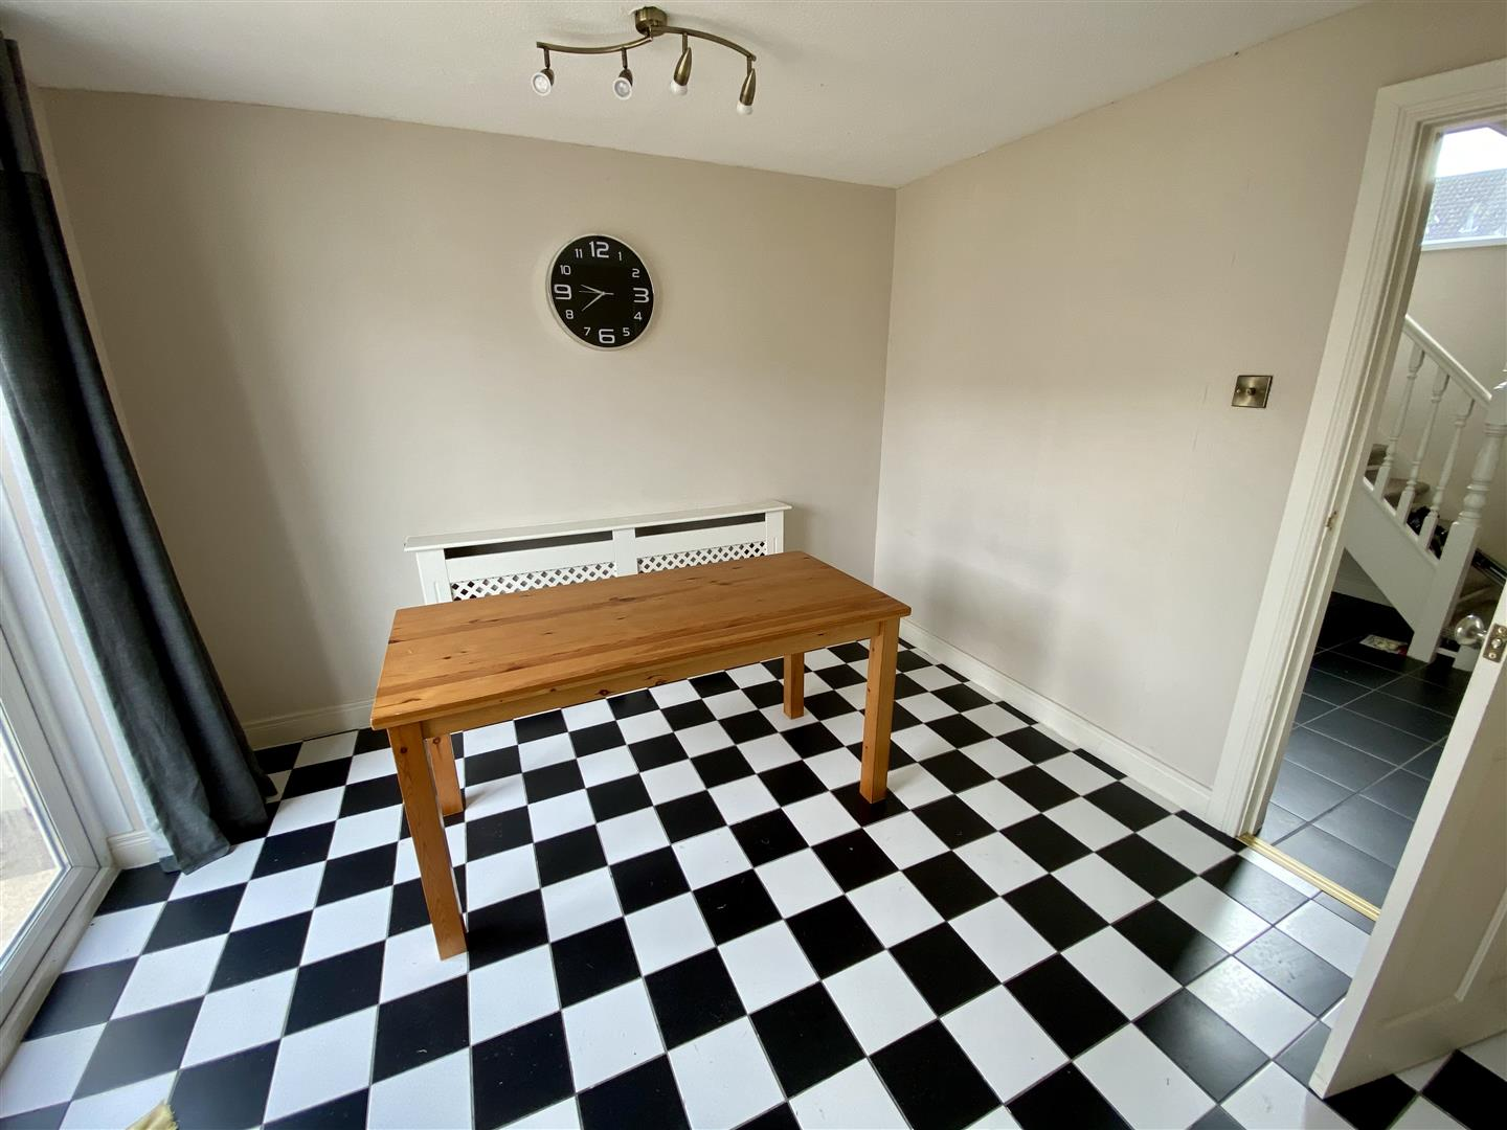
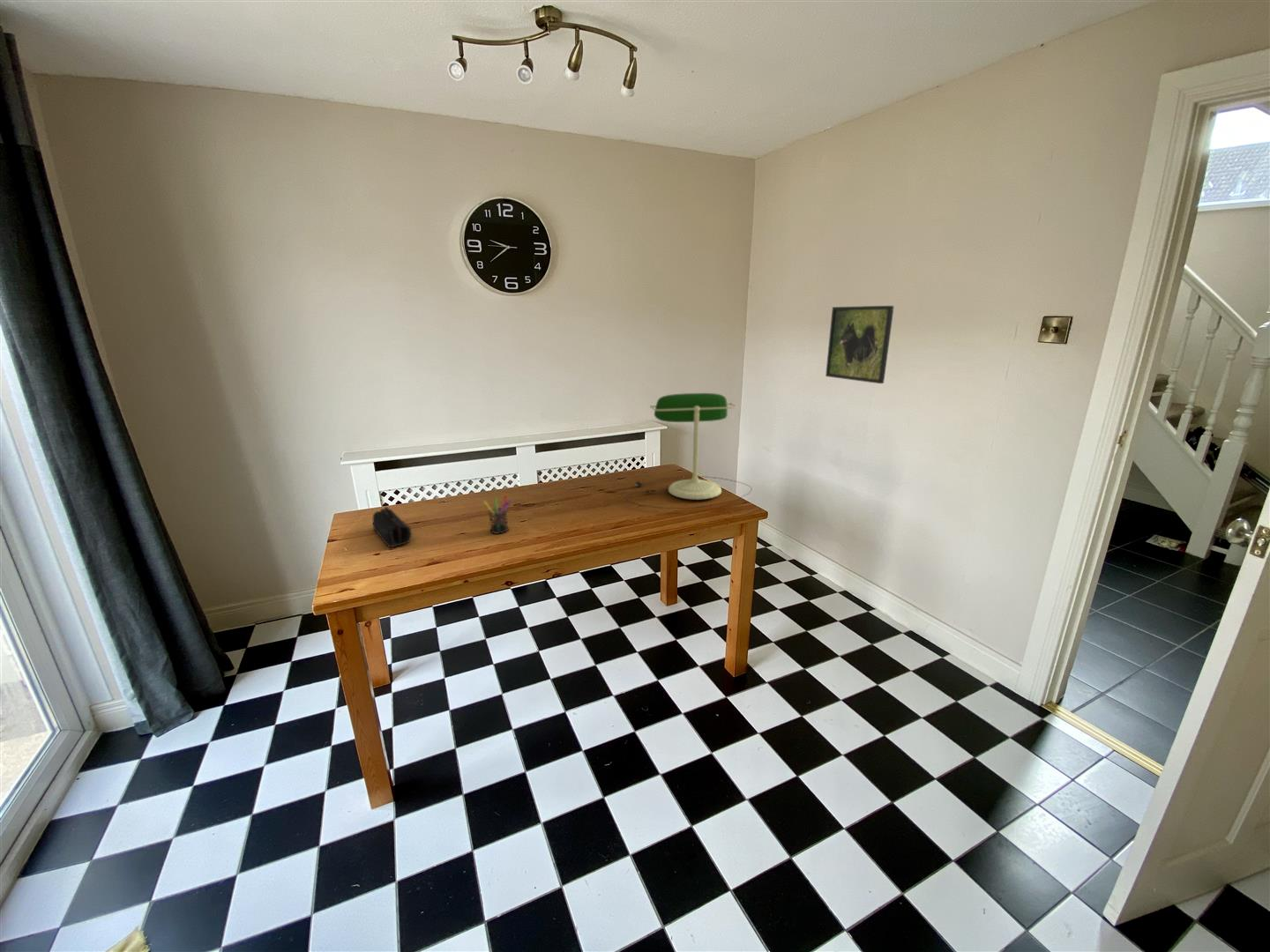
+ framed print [825,305,895,384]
+ pencil case [372,506,413,548]
+ pen holder [482,494,512,535]
+ desk lamp [624,392,753,509]
